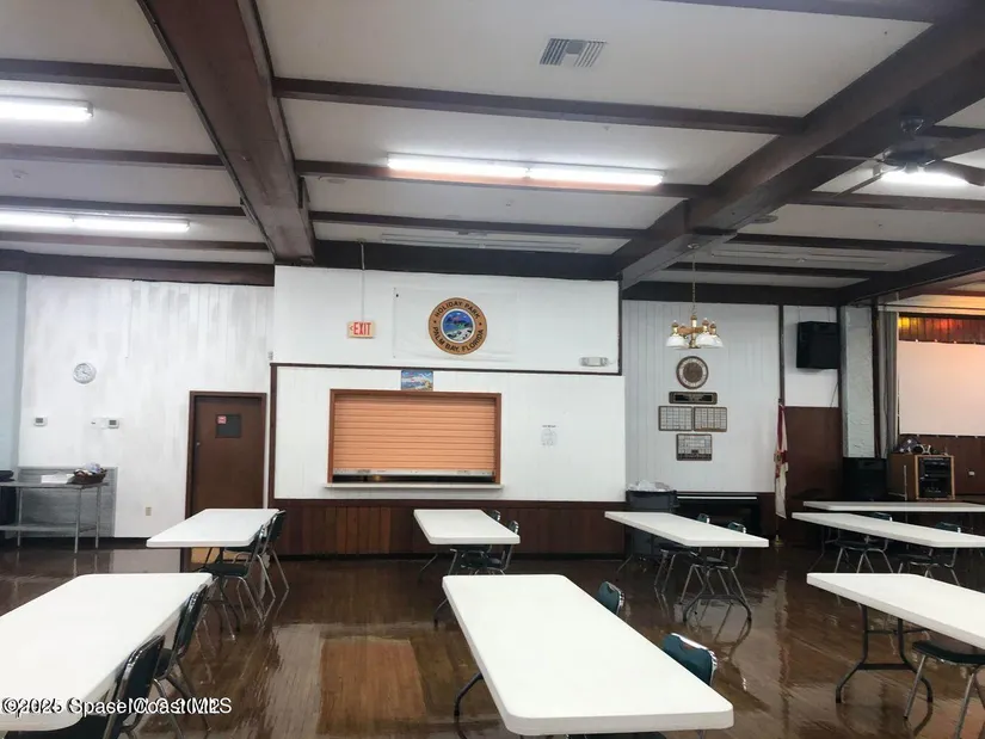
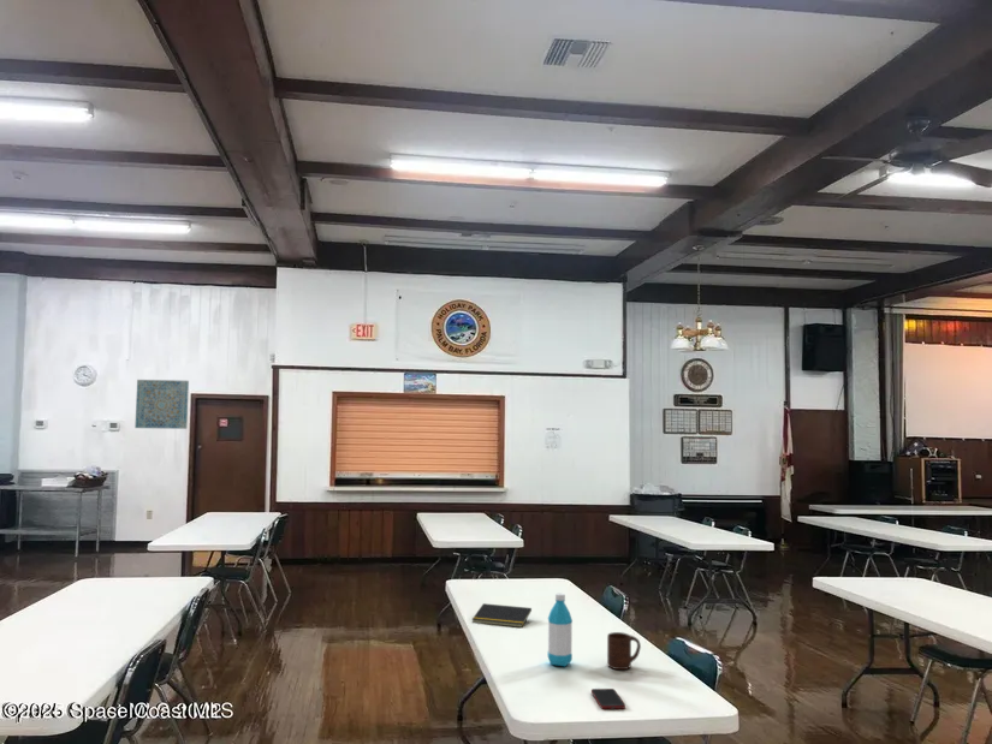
+ notepad [470,602,533,629]
+ wall art [133,379,190,430]
+ cell phone [590,688,626,710]
+ water bottle [547,593,574,667]
+ cup [606,631,642,671]
